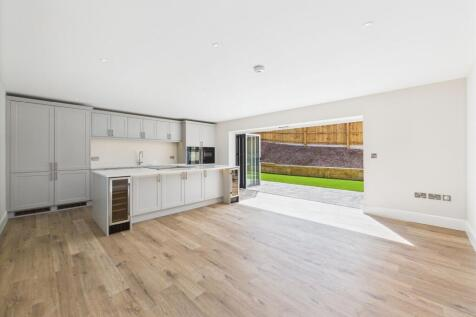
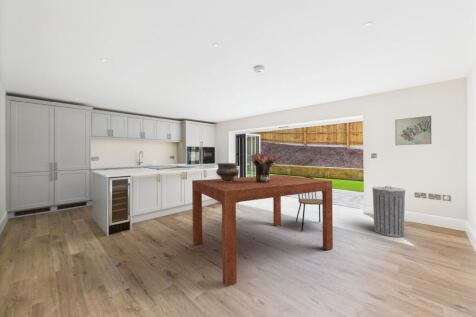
+ bouquet [250,151,278,182]
+ wall art [394,115,433,147]
+ trash can [371,185,406,238]
+ ceramic pot [215,162,240,182]
+ dining table [191,174,334,287]
+ dining chair [295,176,322,232]
